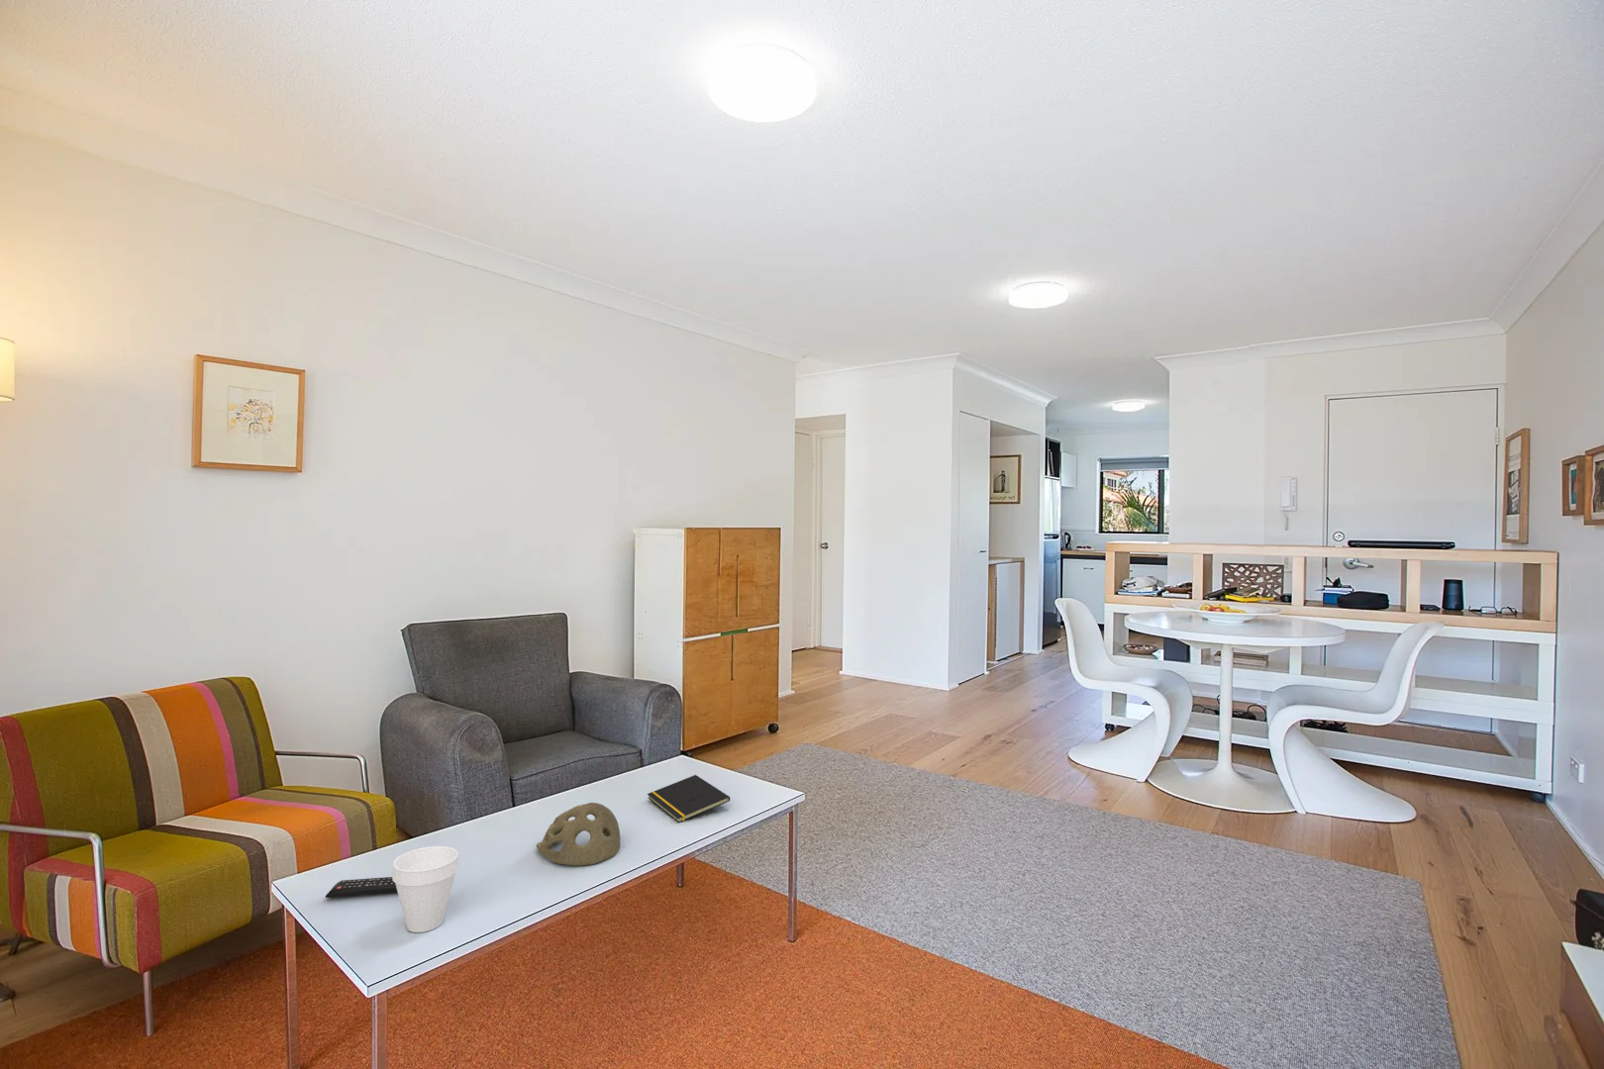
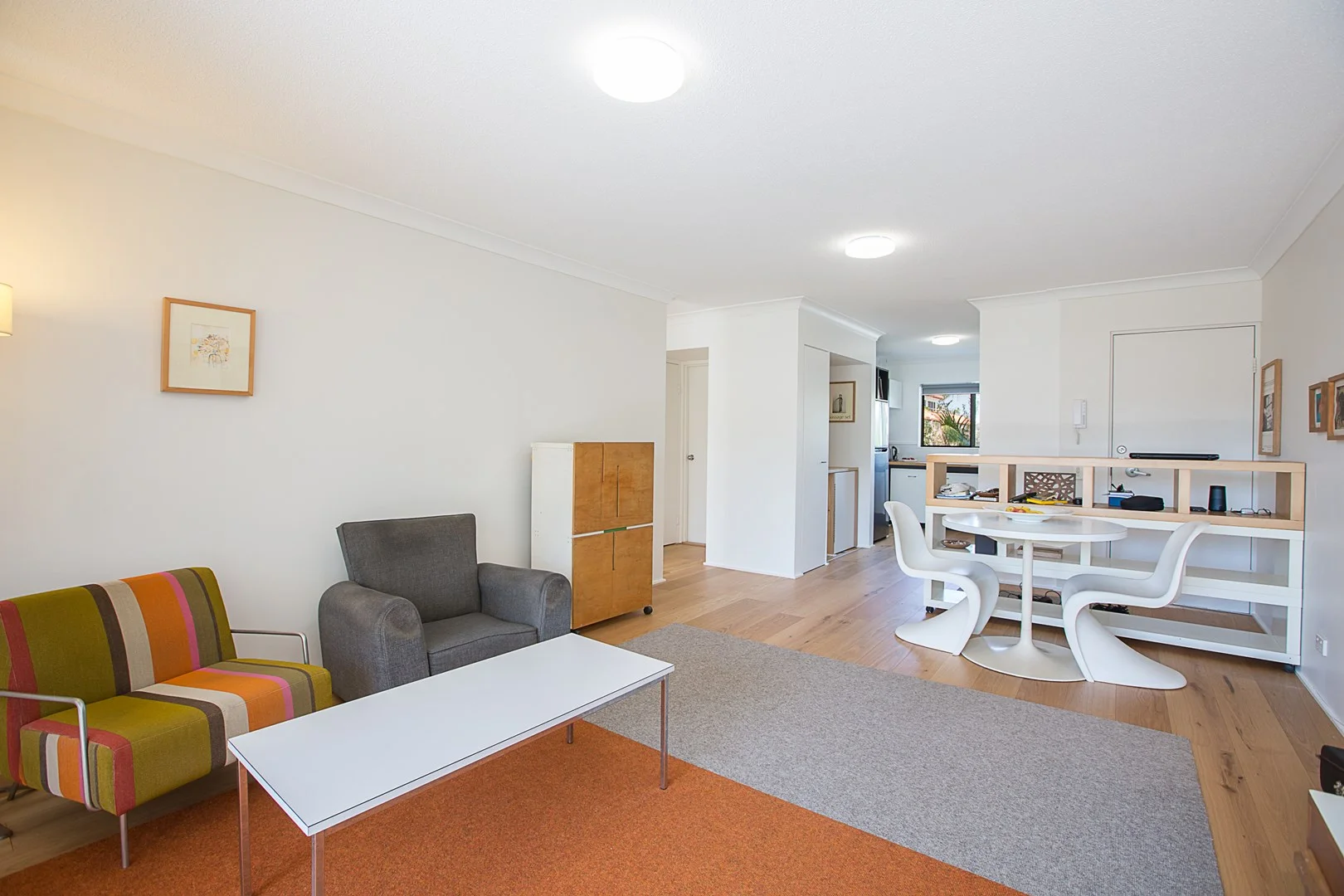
- cup [391,846,459,933]
- notepad [647,774,730,823]
- decorative bowl [536,802,621,867]
- remote control [325,876,399,898]
